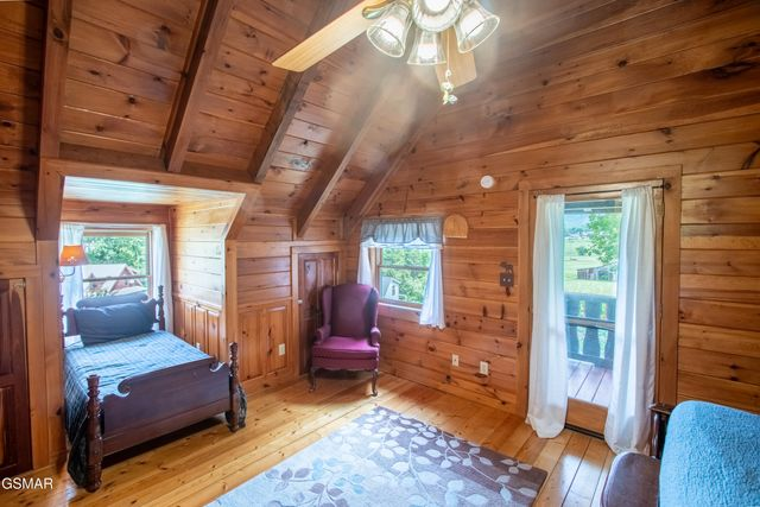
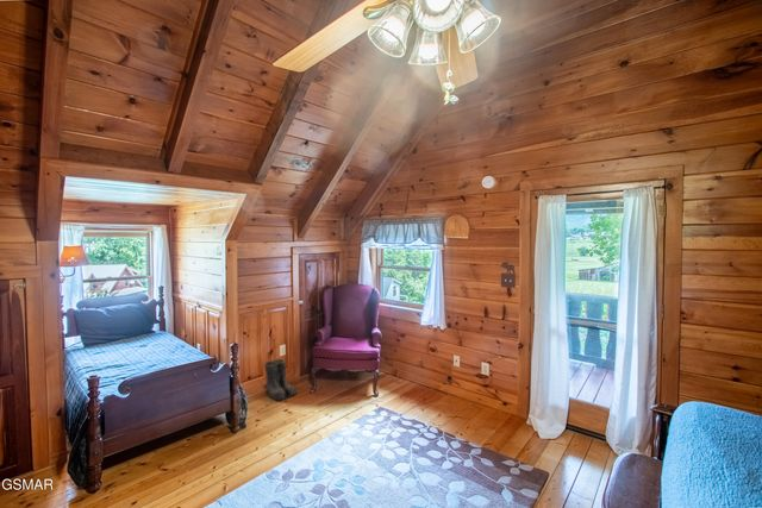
+ boots [263,358,299,402]
